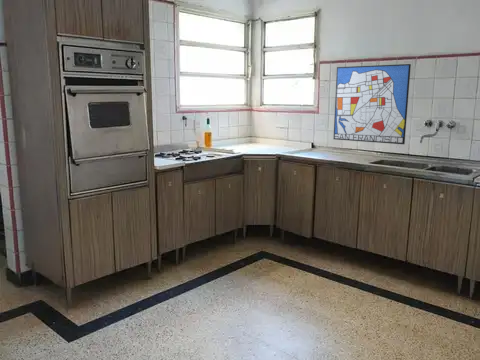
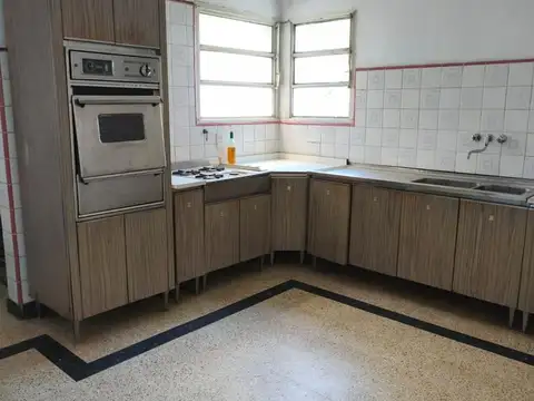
- wall art [333,63,412,145]
